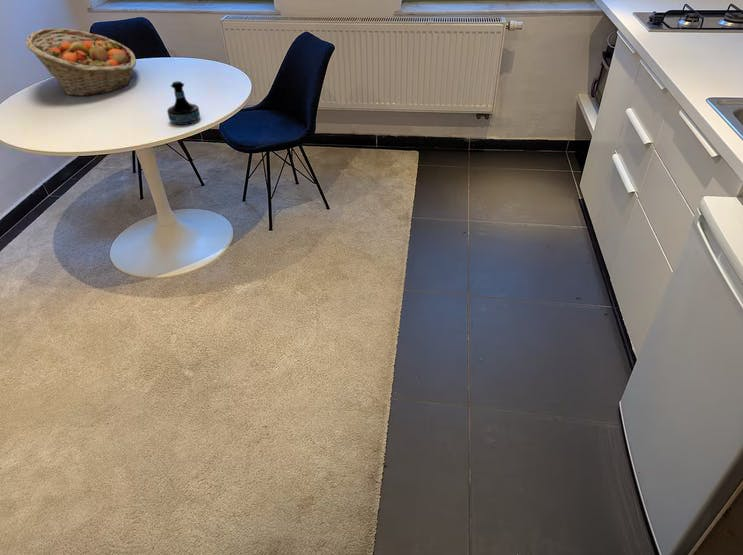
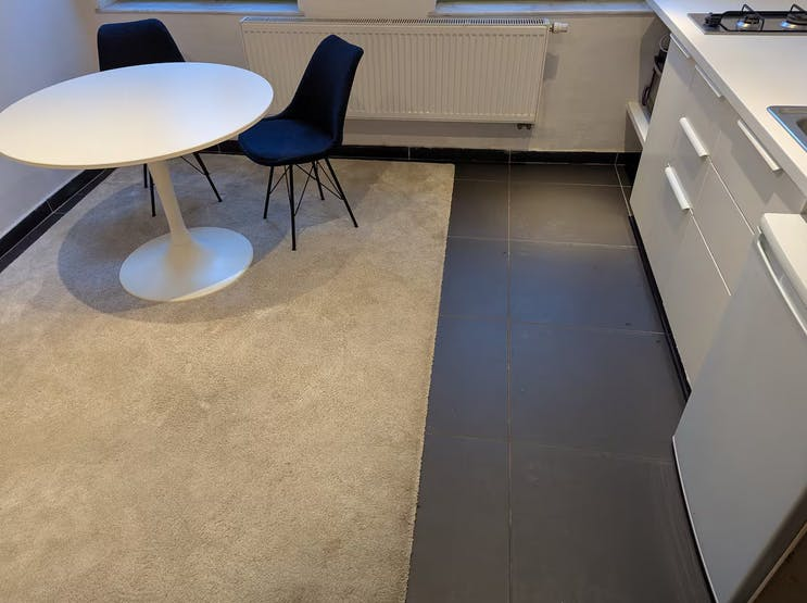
- tequila bottle [166,80,201,126]
- fruit basket [25,27,137,97]
